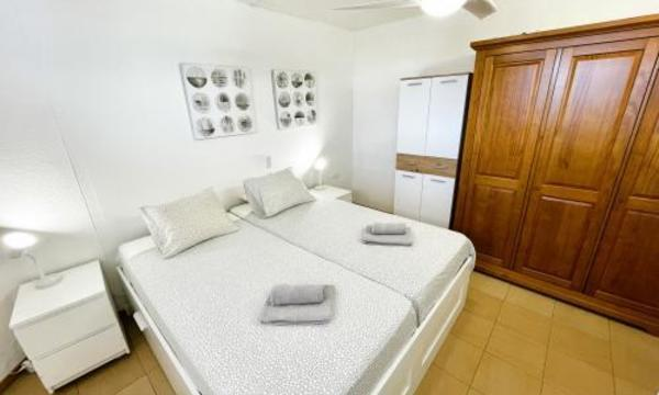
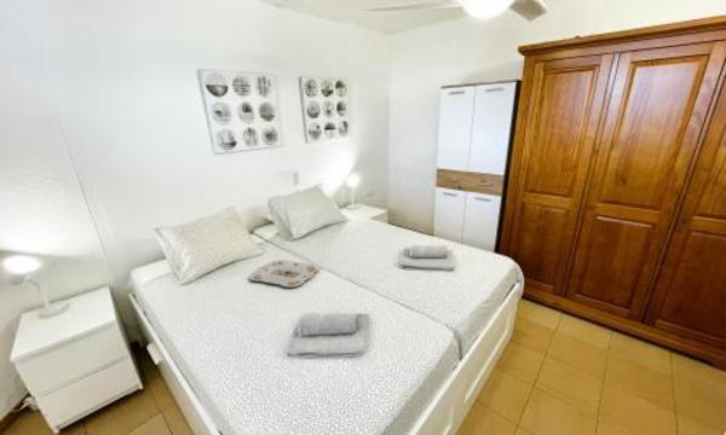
+ serving tray [248,259,321,288]
